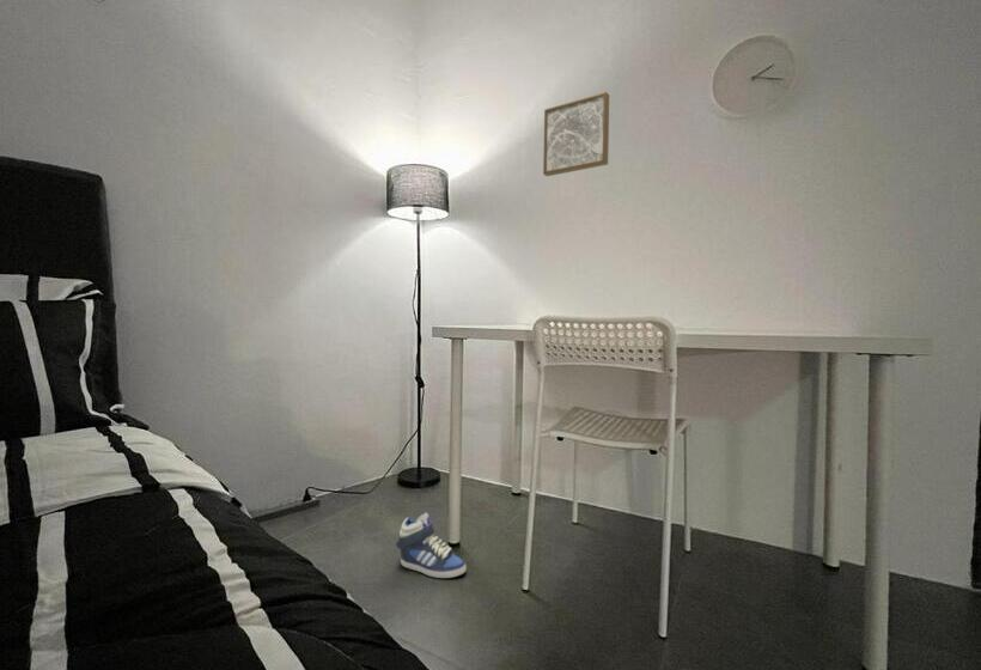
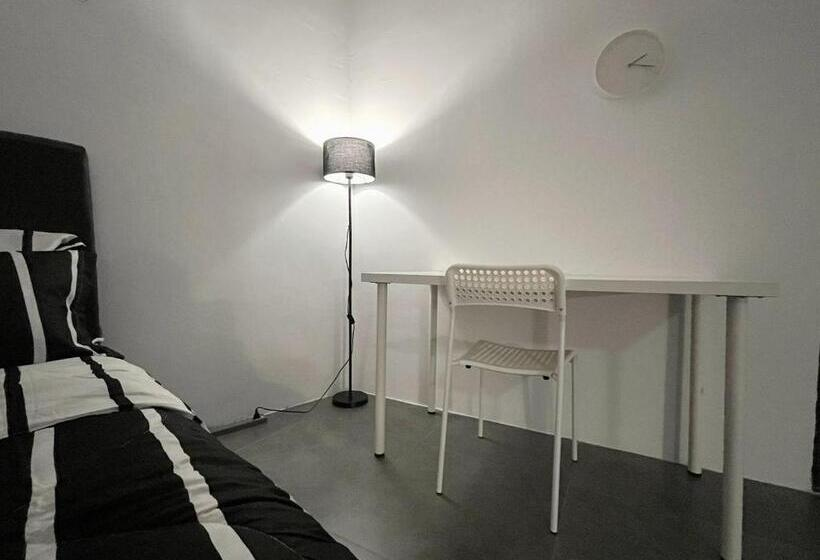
- wall art [542,91,610,177]
- sneaker [395,511,468,579]
